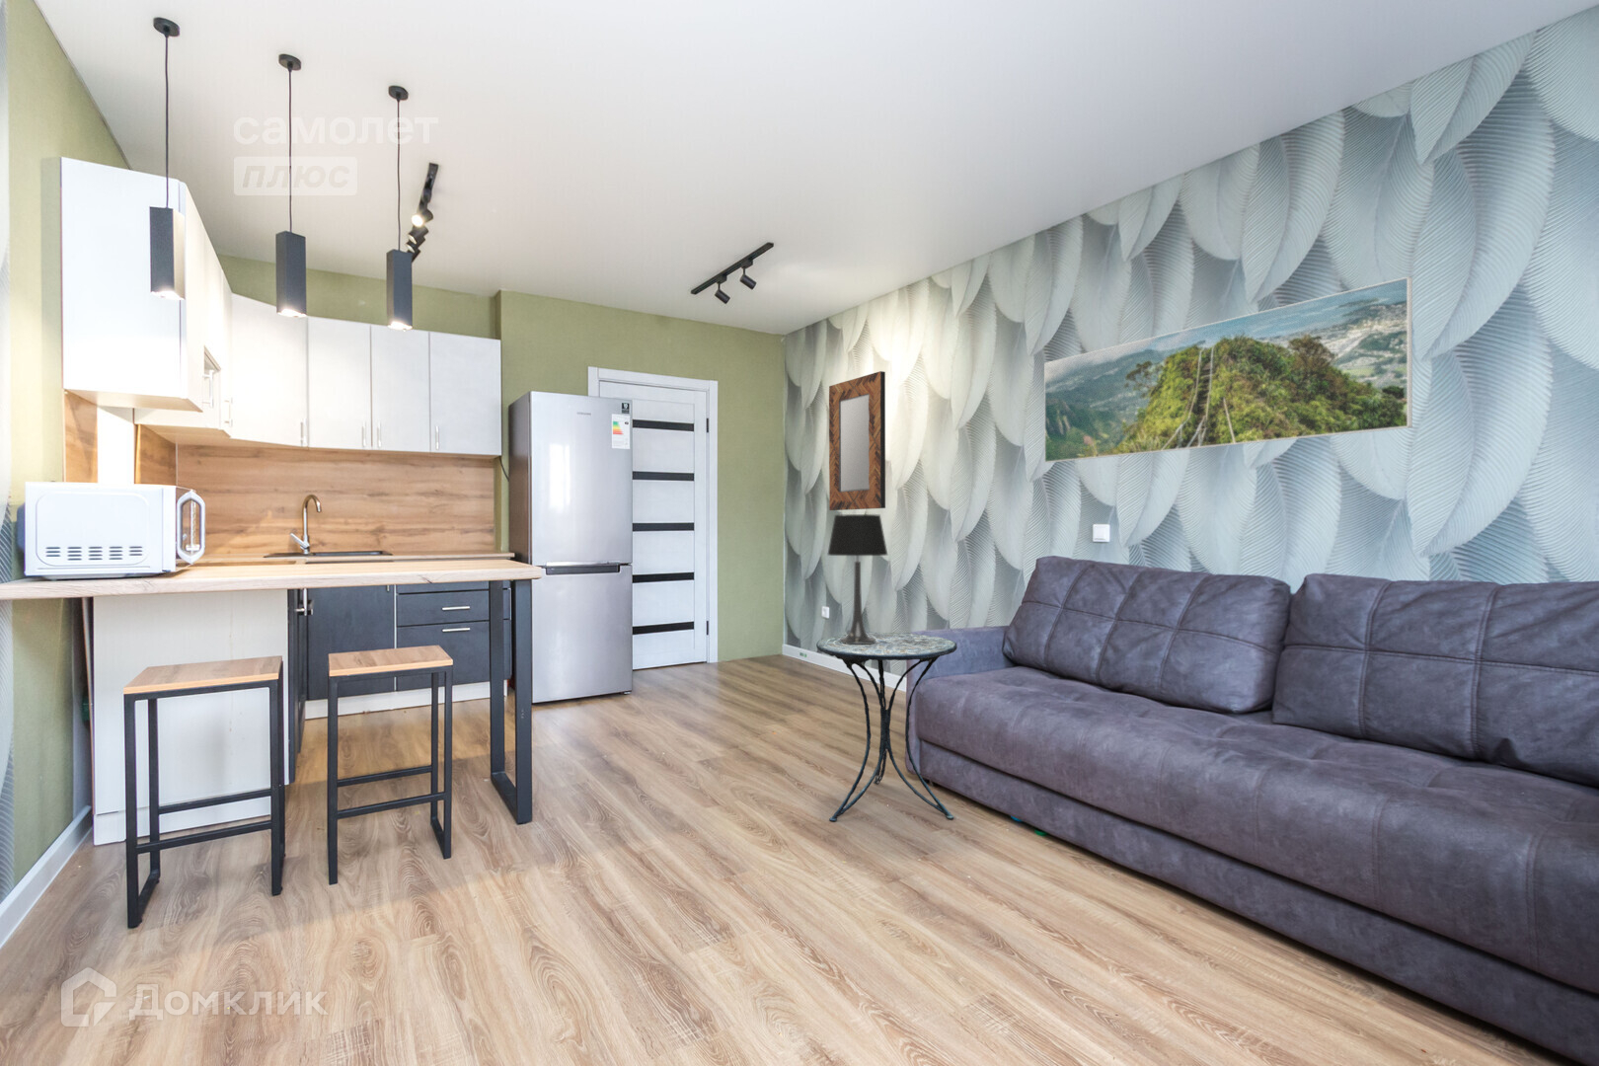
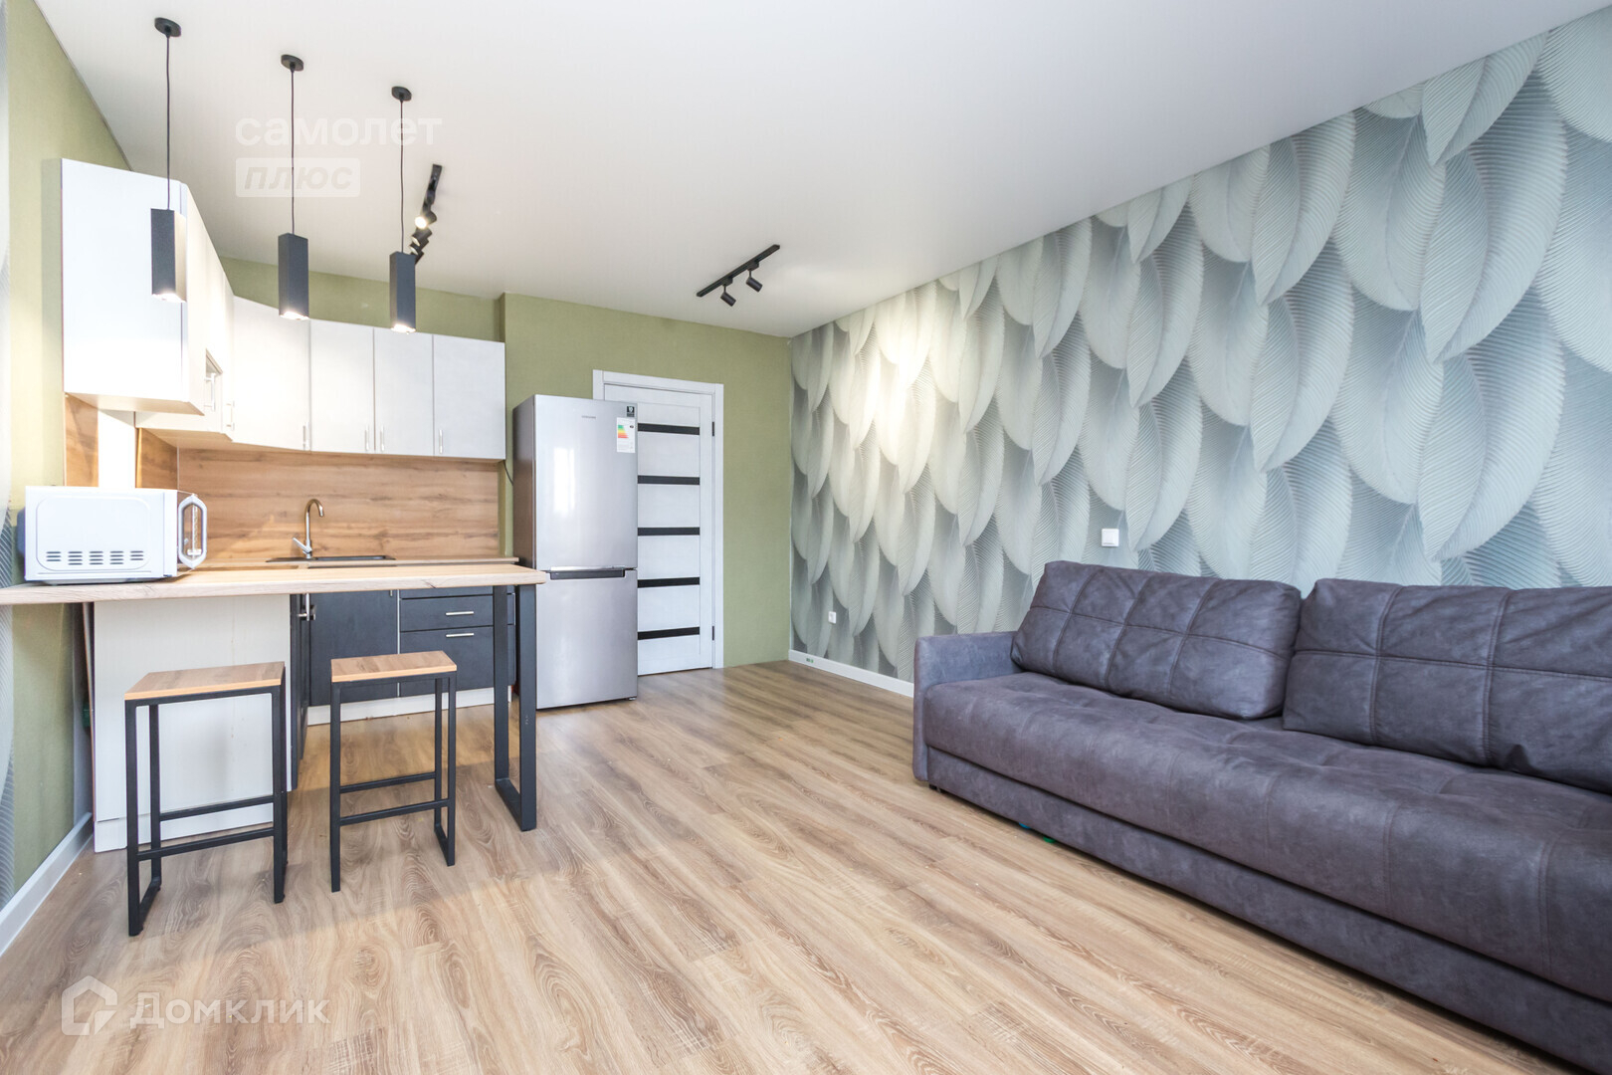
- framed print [1043,275,1413,464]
- table lamp [826,513,889,644]
- side table [815,632,959,822]
- home mirror [828,370,886,512]
